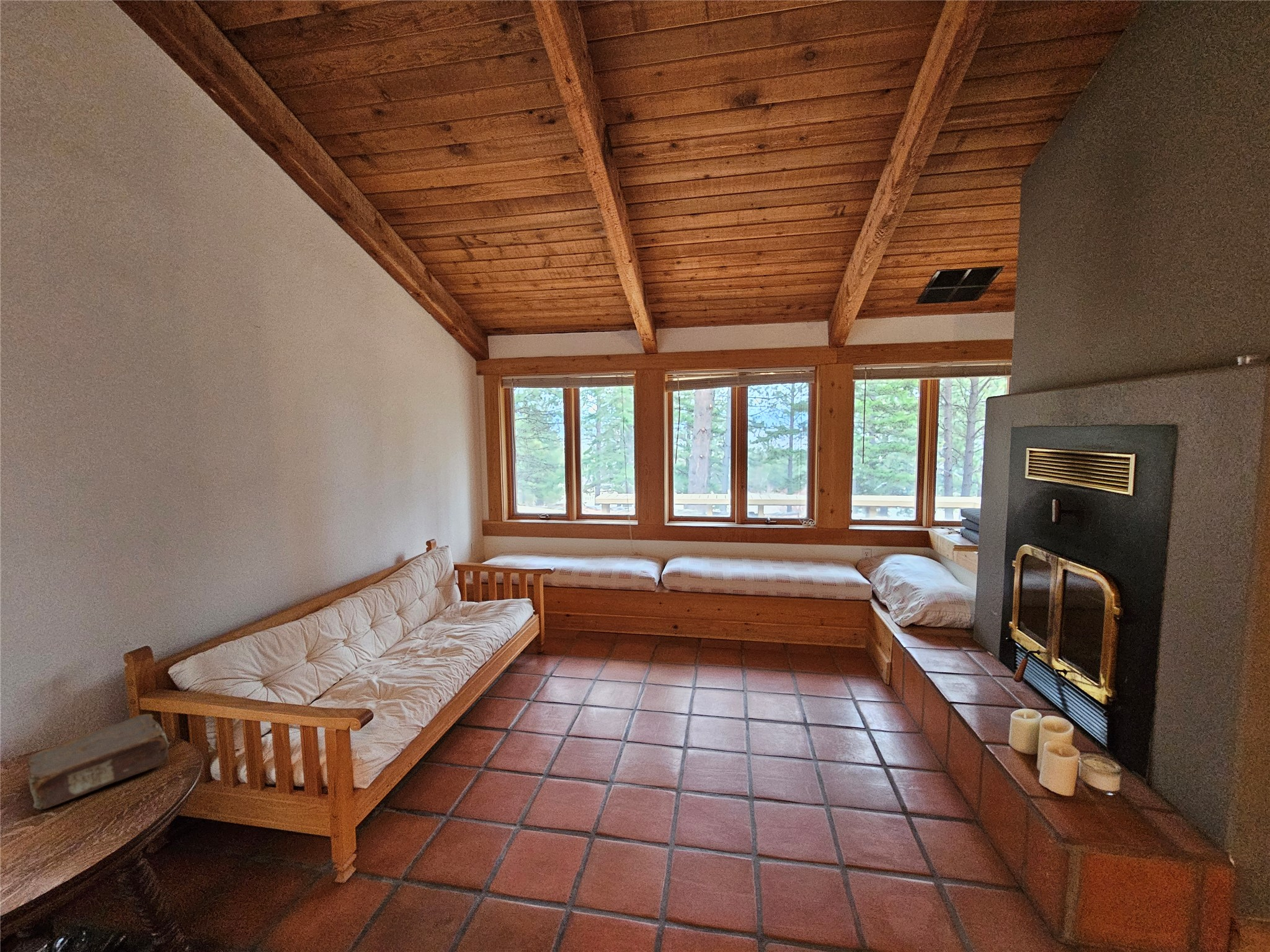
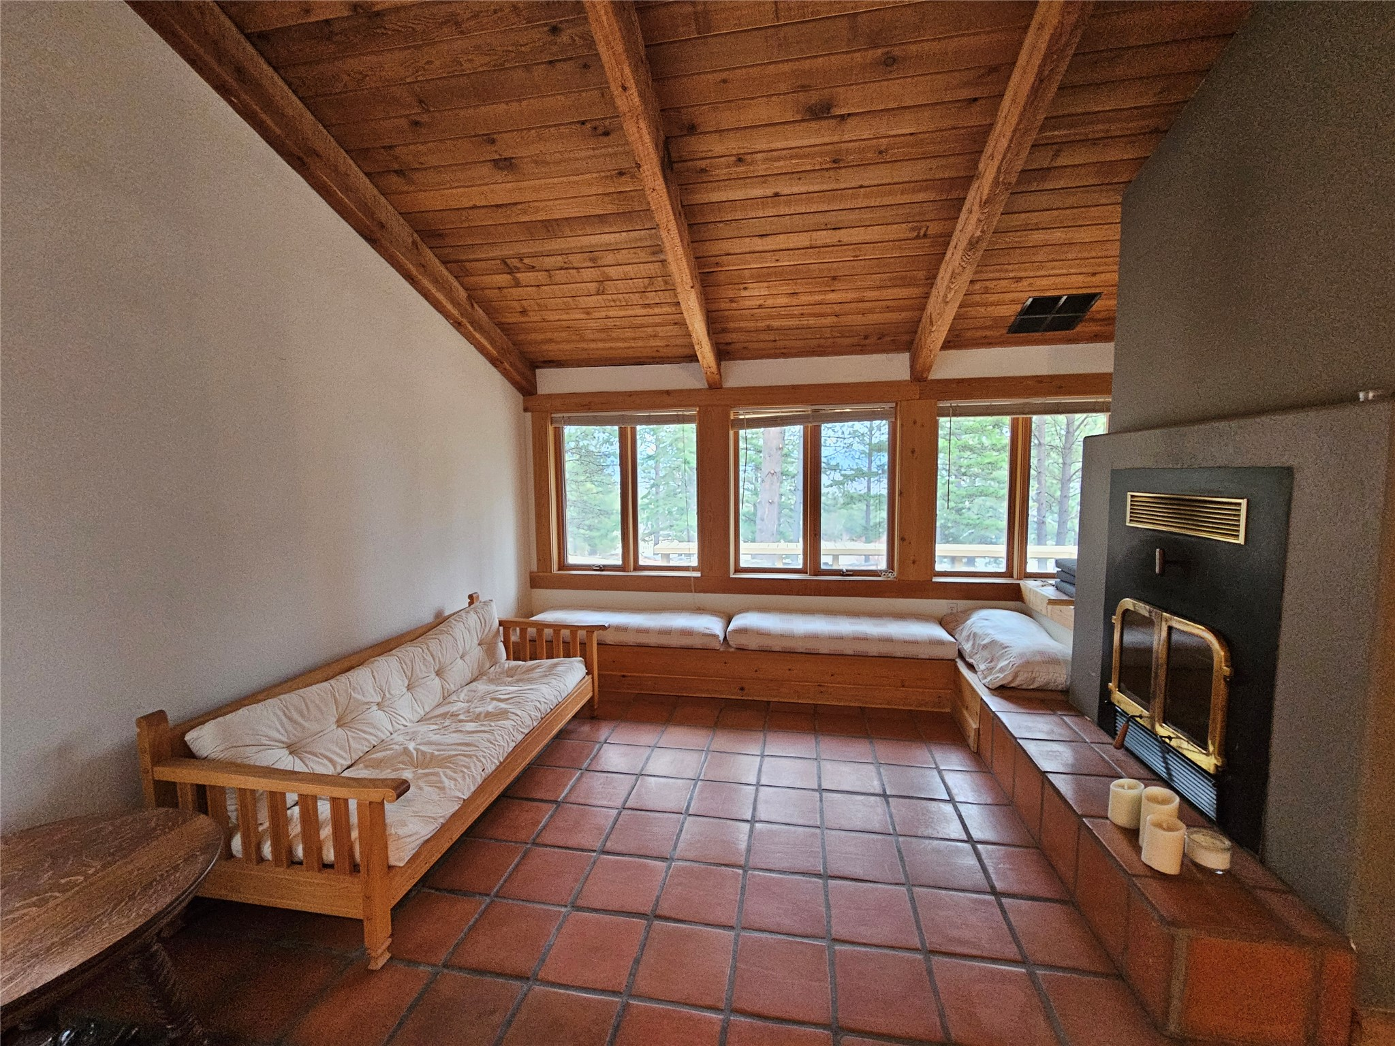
- book [26,713,171,810]
